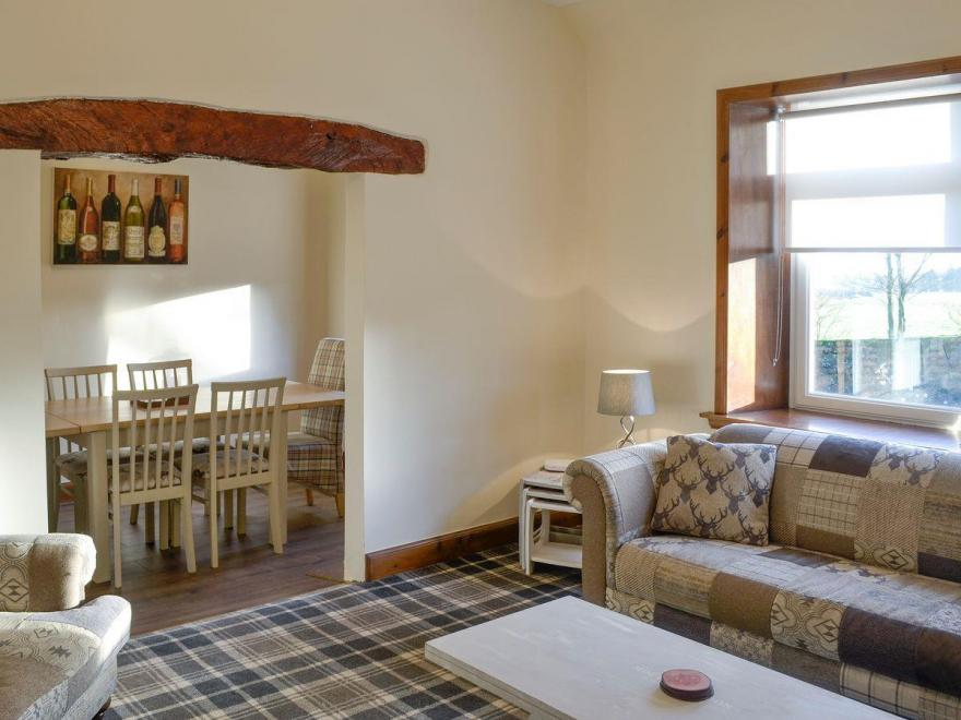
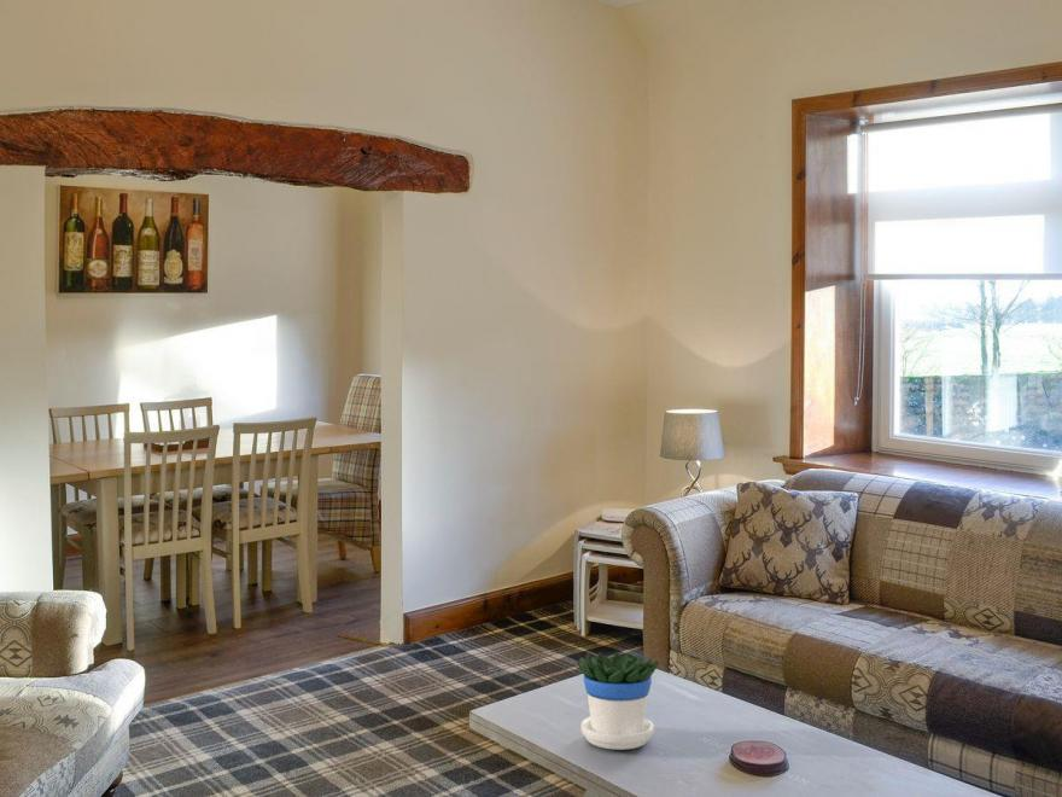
+ flowerpot [576,651,660,751]
